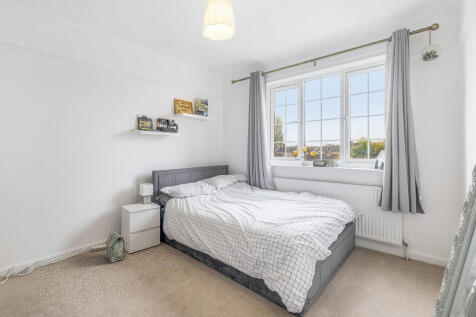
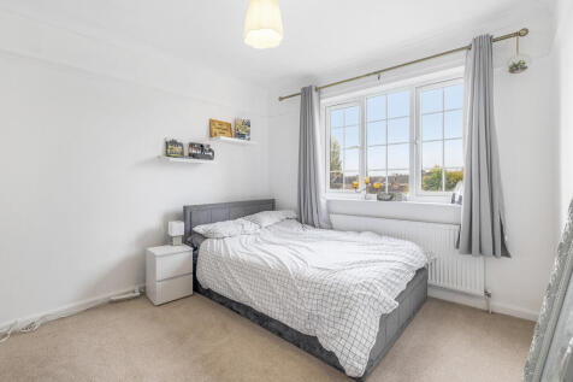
- bag [104,230,126,264]
